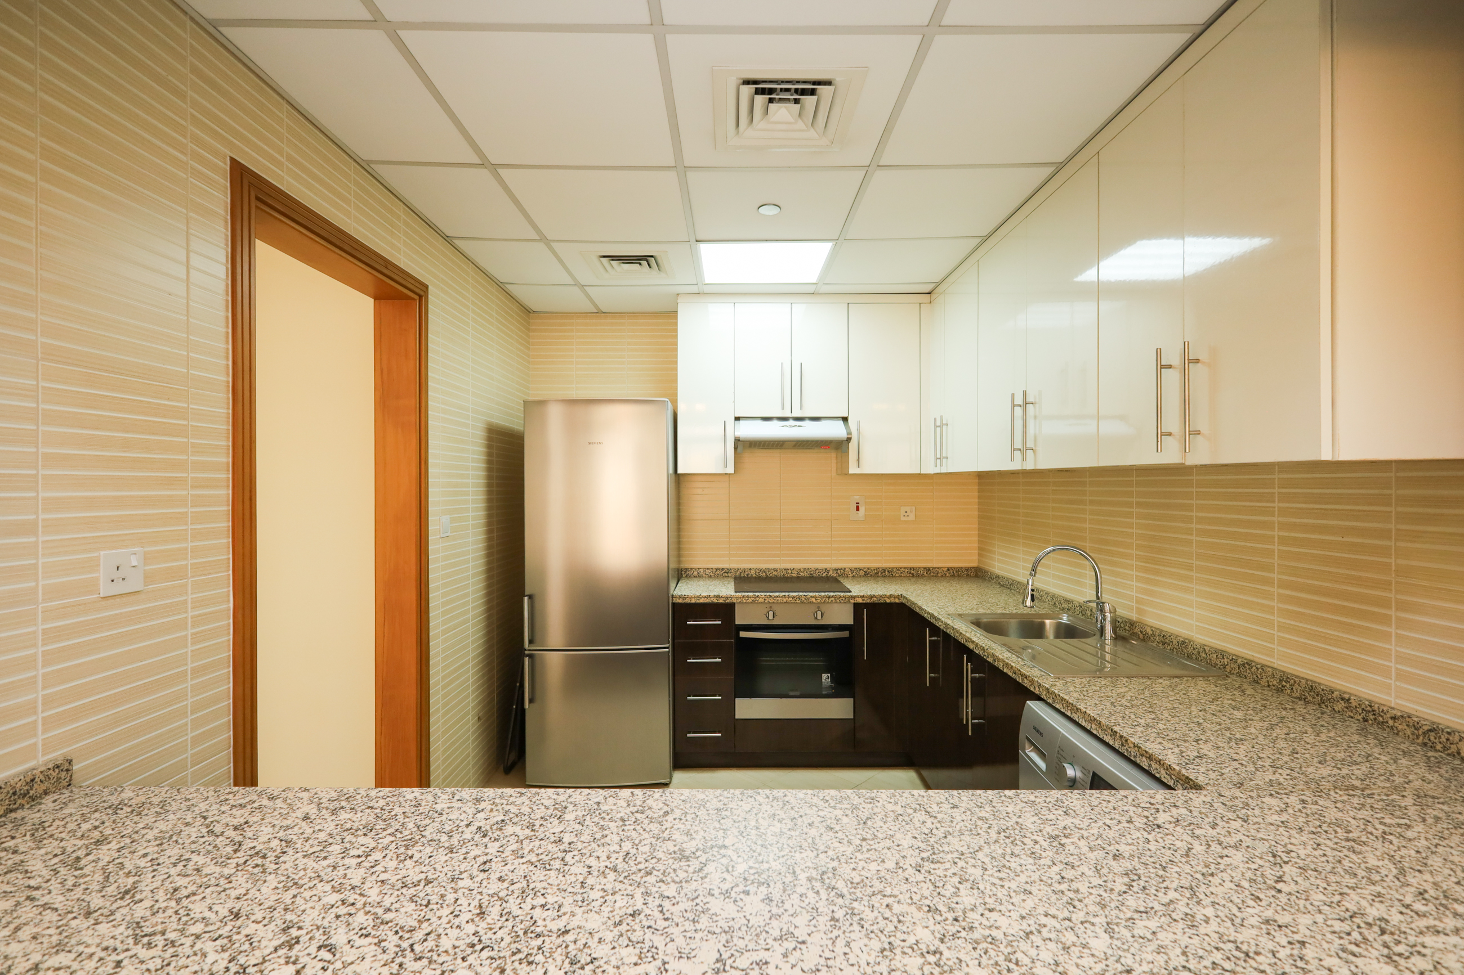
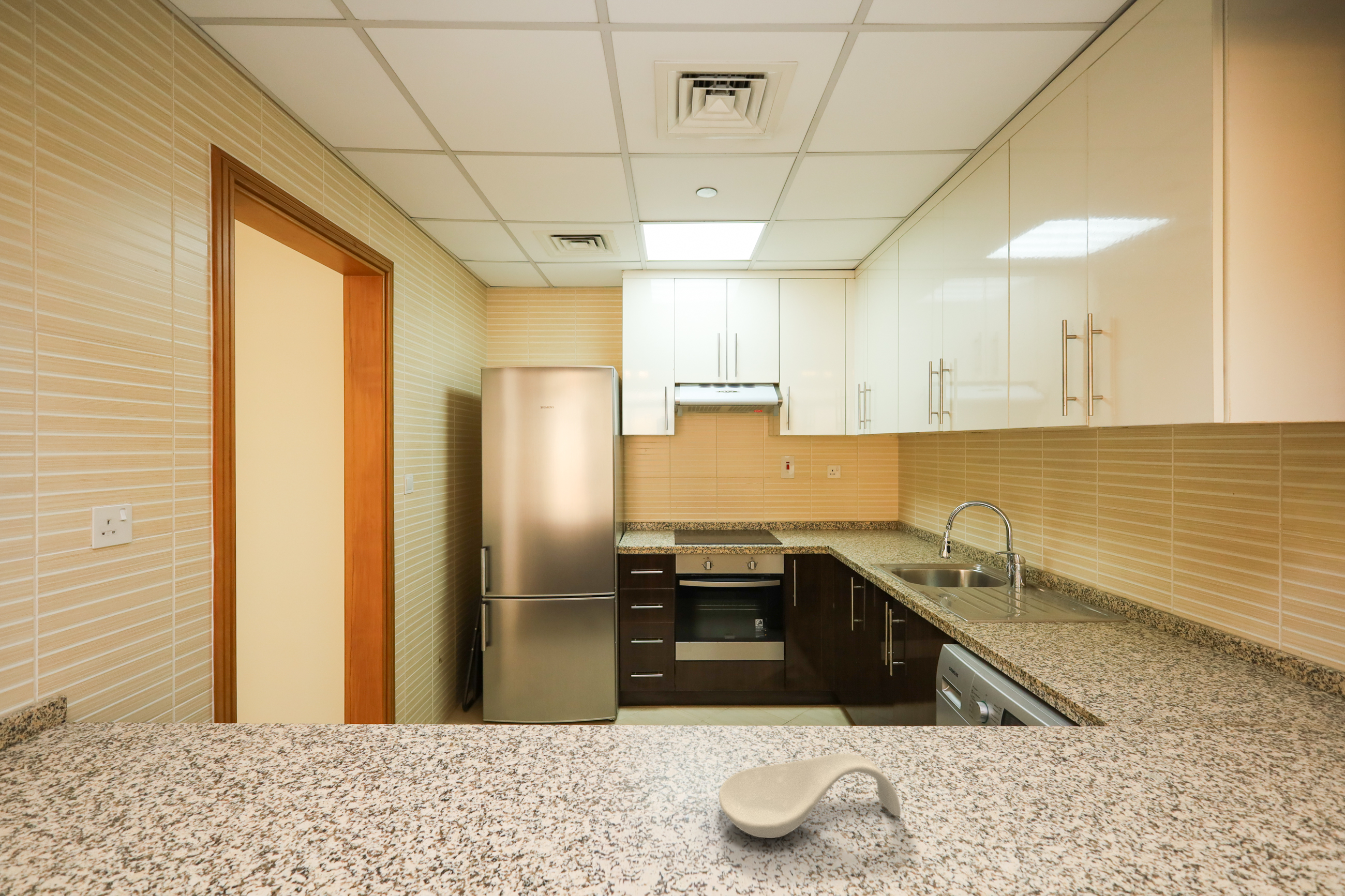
+ spoon rest [719,753,901,839]
